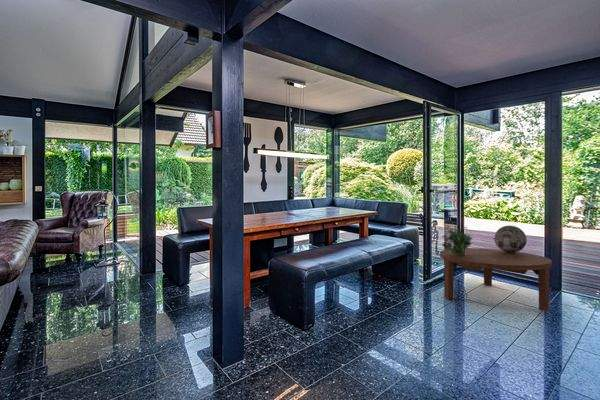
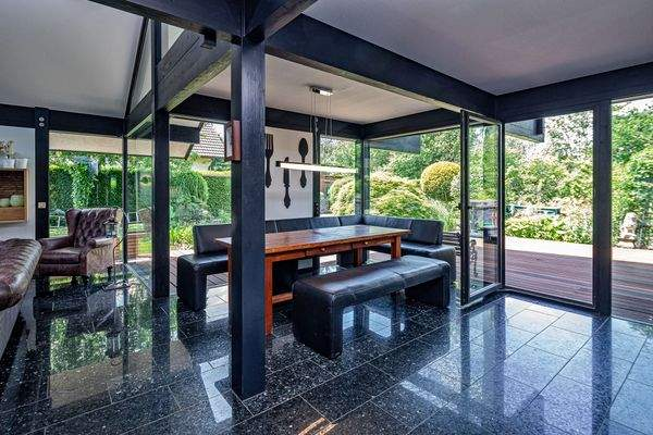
- decorative sphere [493,225,528,253]
- coffee table [439,247,553,313]
- potted plant [441,225,475,255]
